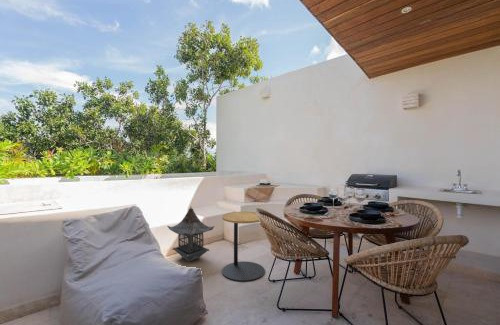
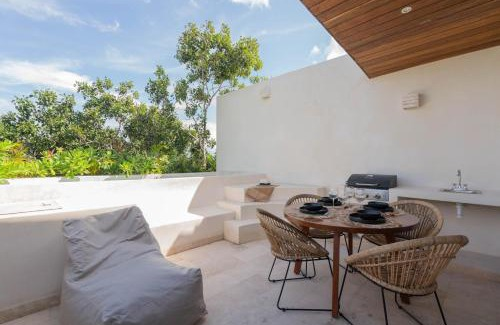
- lantern [166,206,215,263]
- side table [221,211,266,282]
